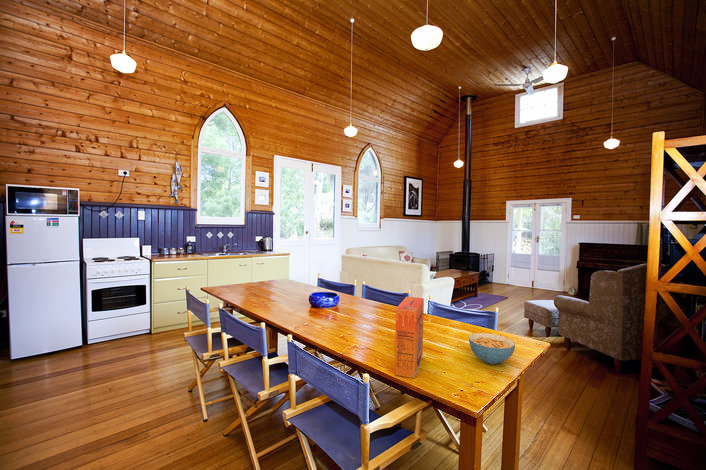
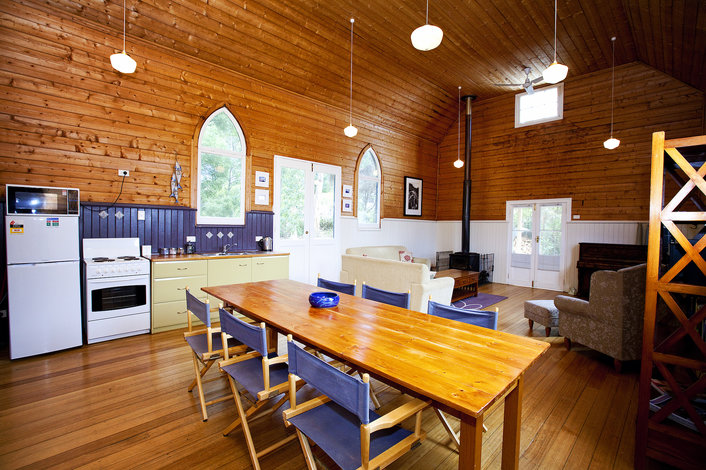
- cereal bowl [468,332,516,365]
- cereal box [394,296,425,379]
